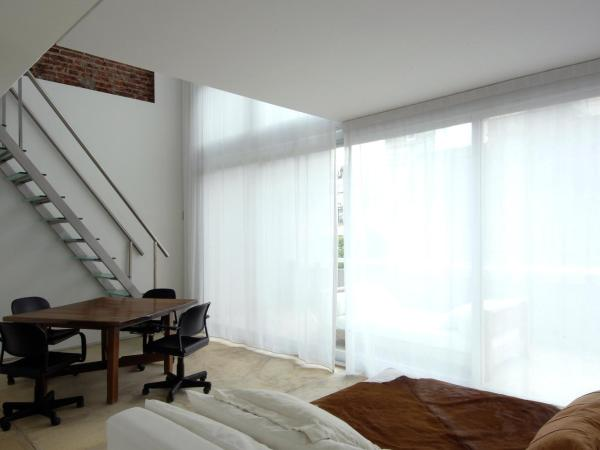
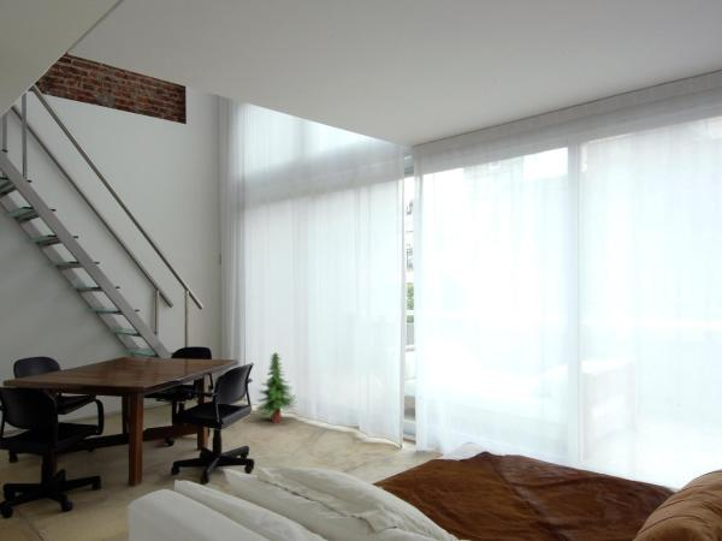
+ tree [255,351,297,423]
